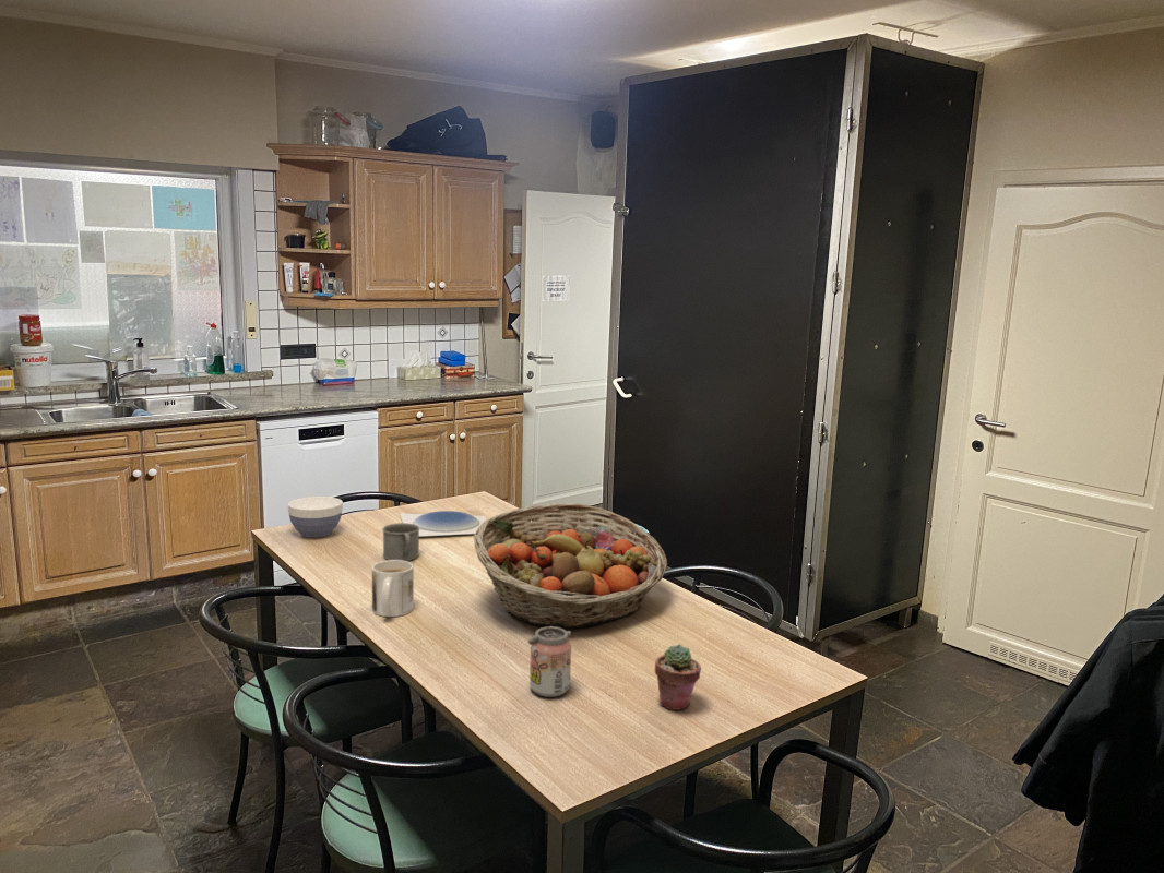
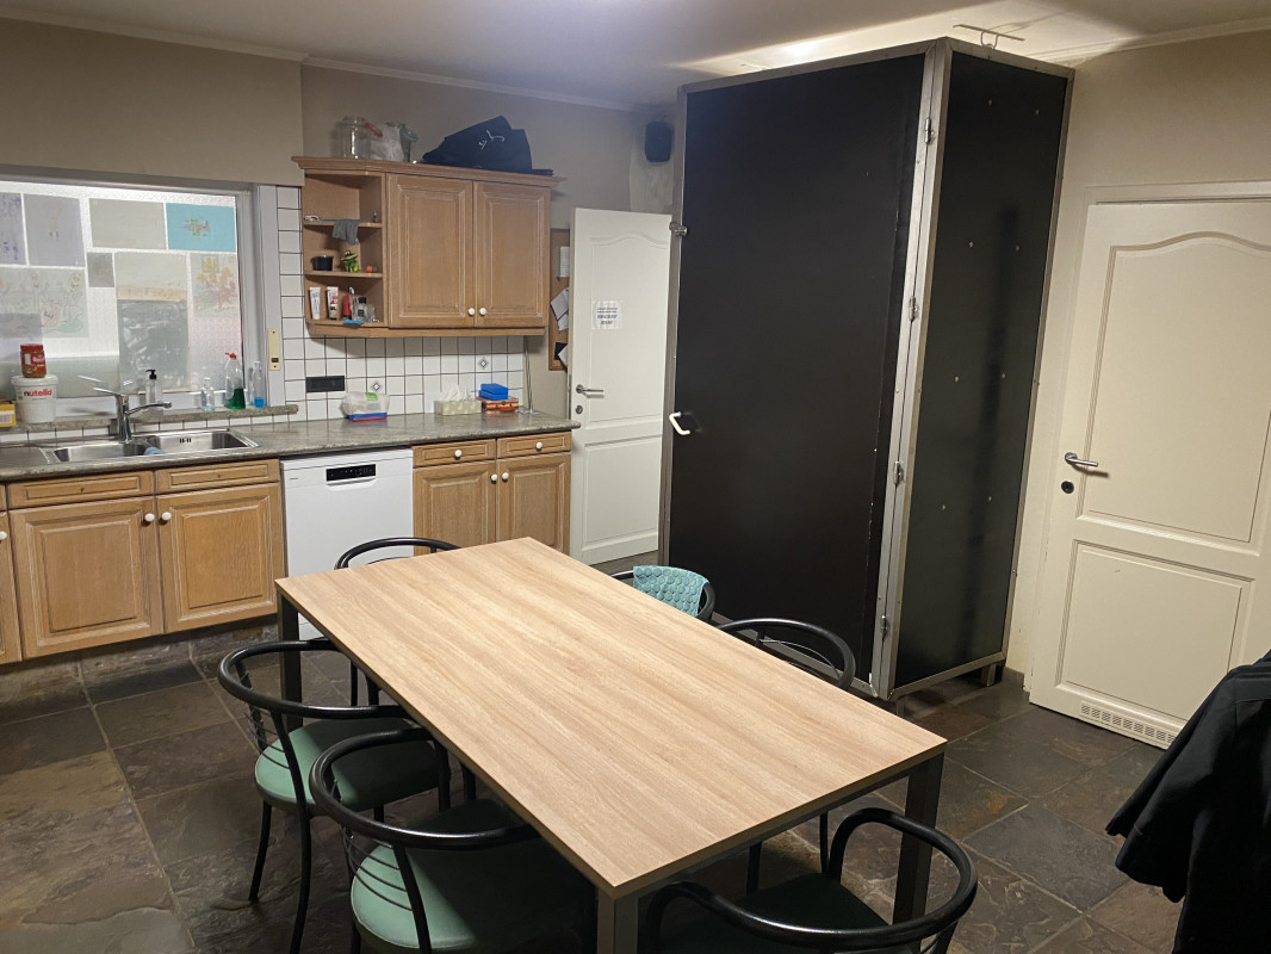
- mug [371,560,415,618]
- beverage can [527,626,572,698]
- plate [399,510,488,537]
- potted succulent [654,643,702,711]
- mug [381,522,420,562]
- bowl [287,495,344,538]
- fruit basket [473,502,668,629]
